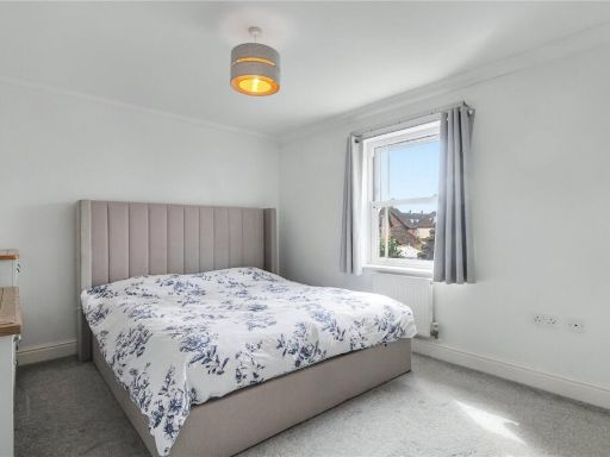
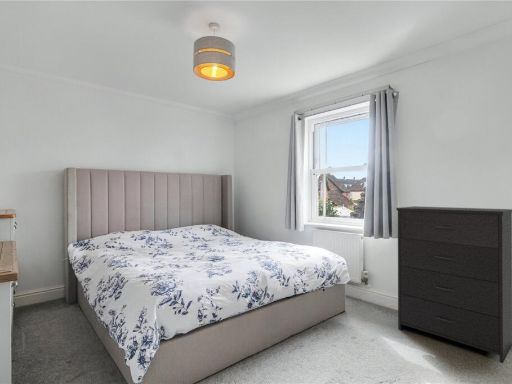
+ dresser [395,205,512,364]
